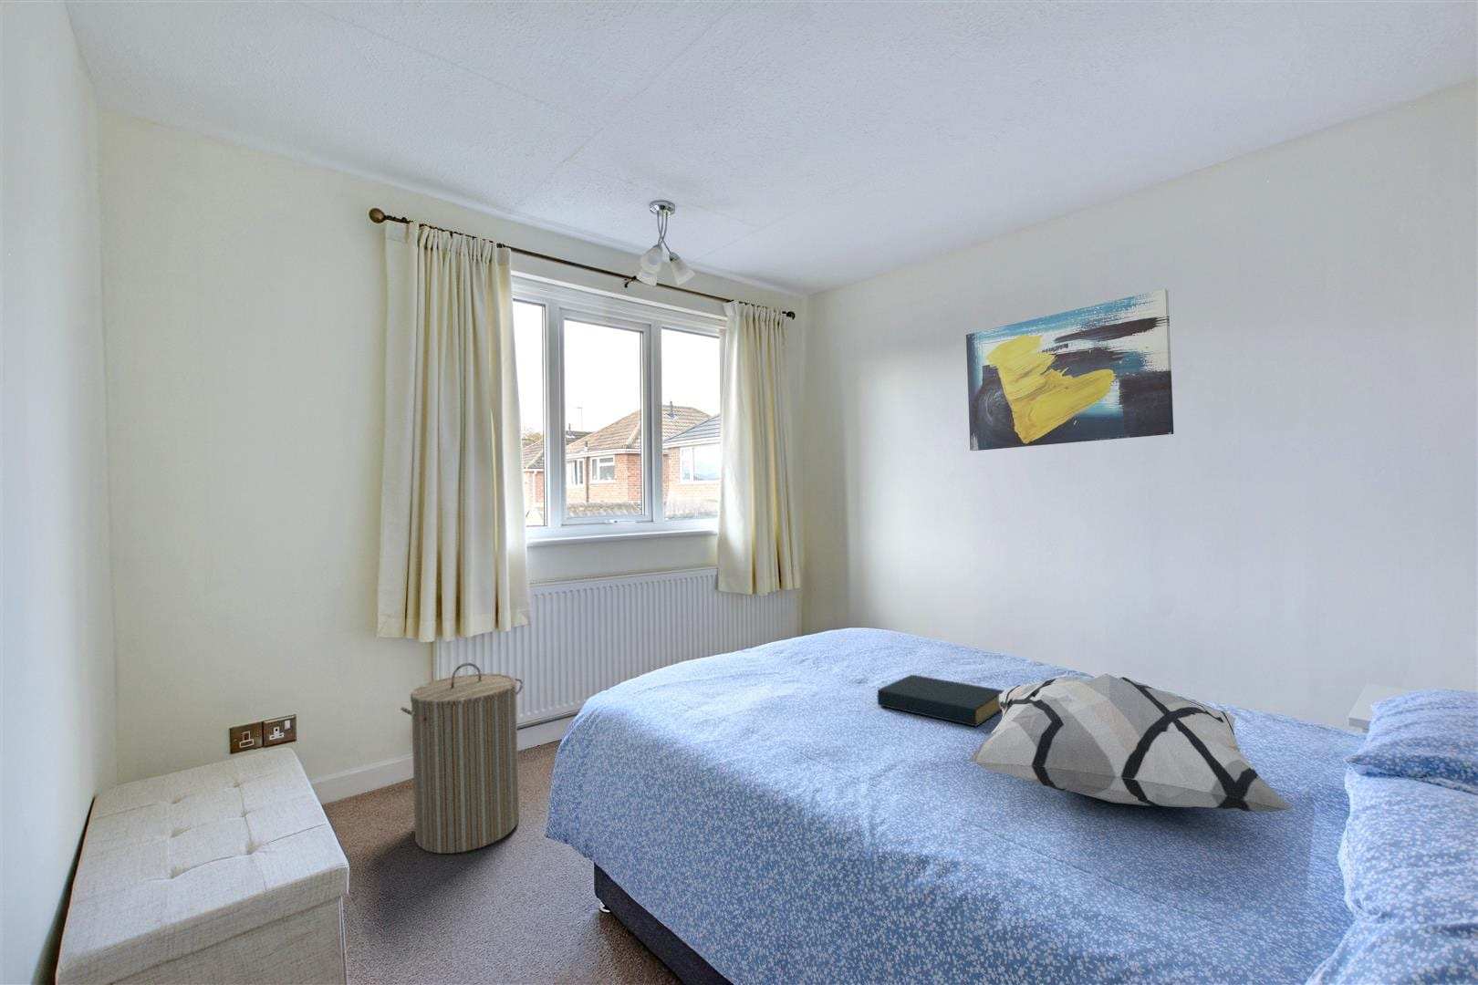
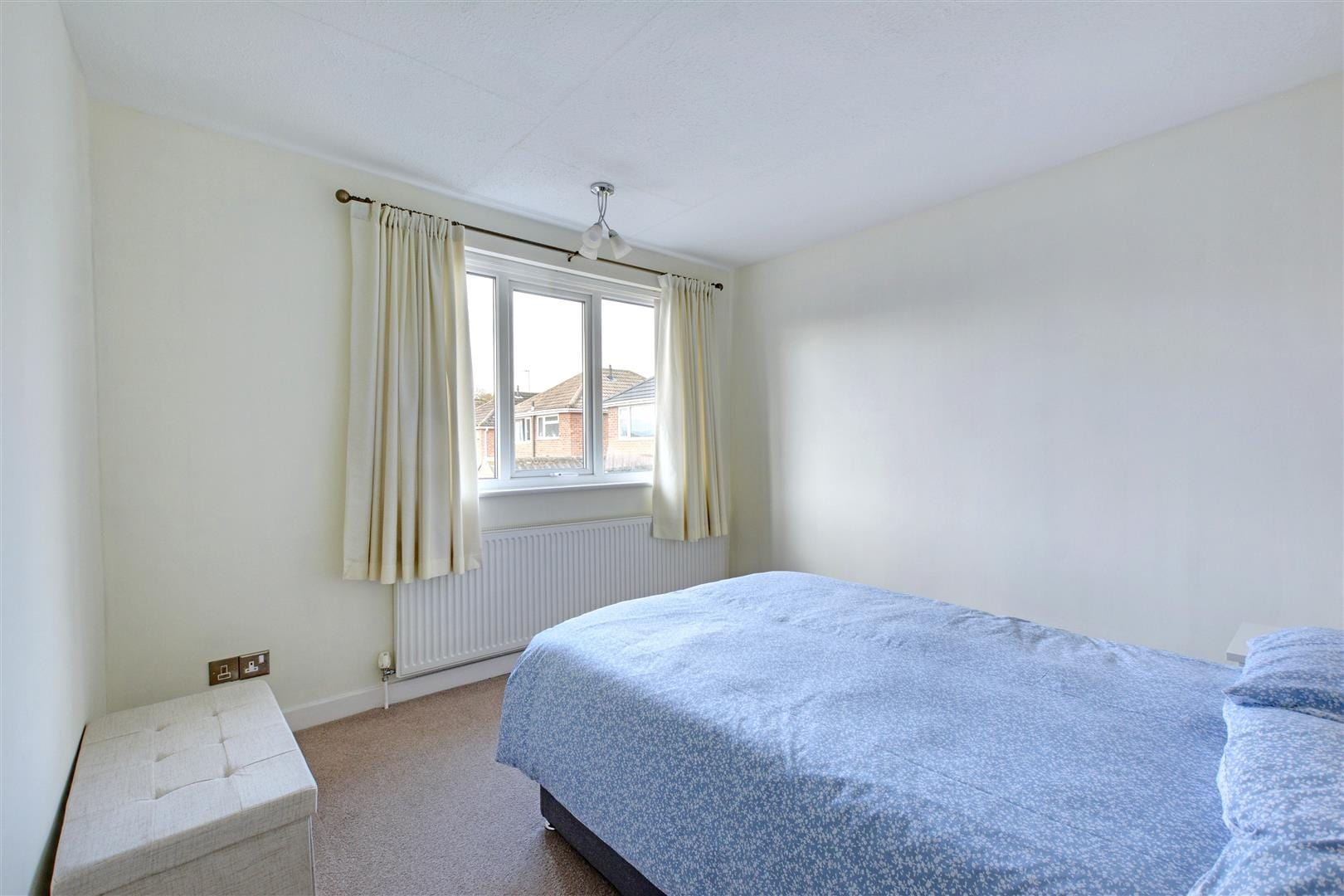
- hardback book [875,674,1005,728]
- laundry hamper [399,662,523,854]
- wall art [966,288,1176,452]
- decorative pillow [968,673,1298,812]
